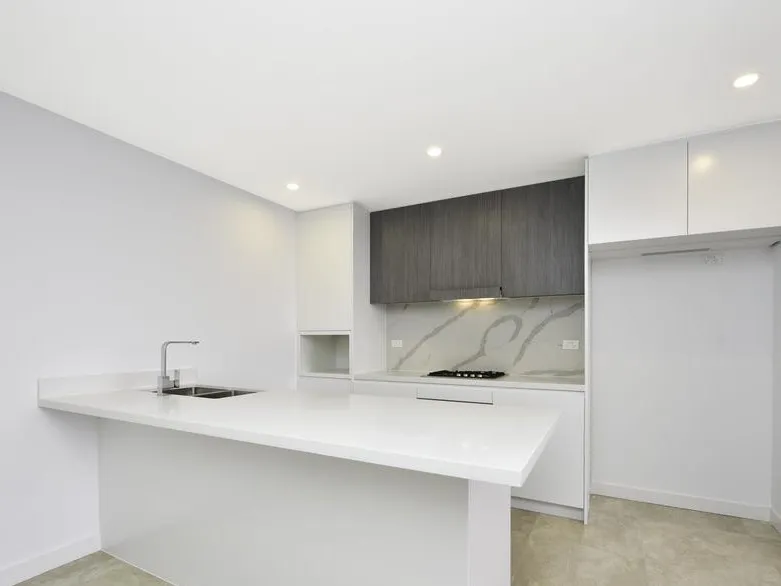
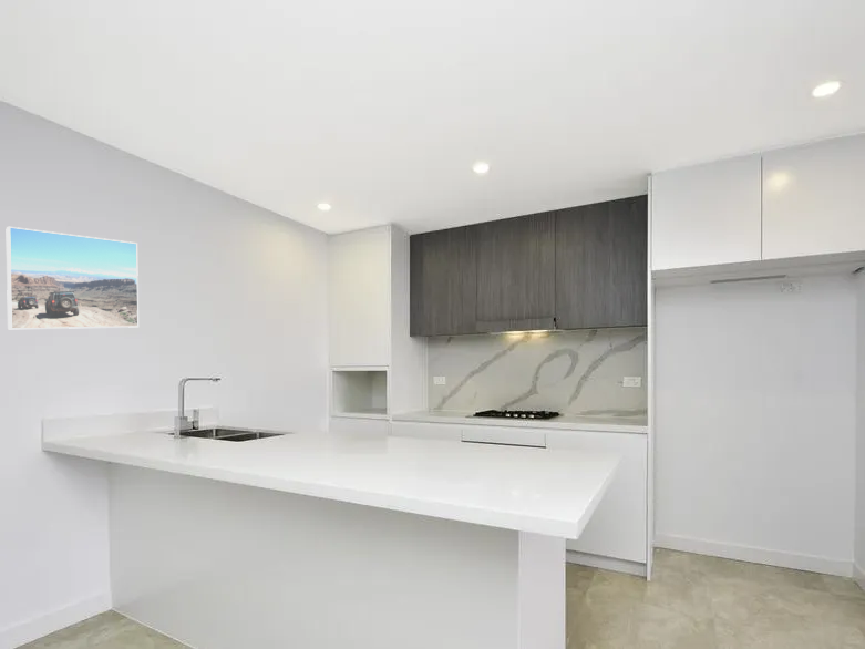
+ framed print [6,226,140,330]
